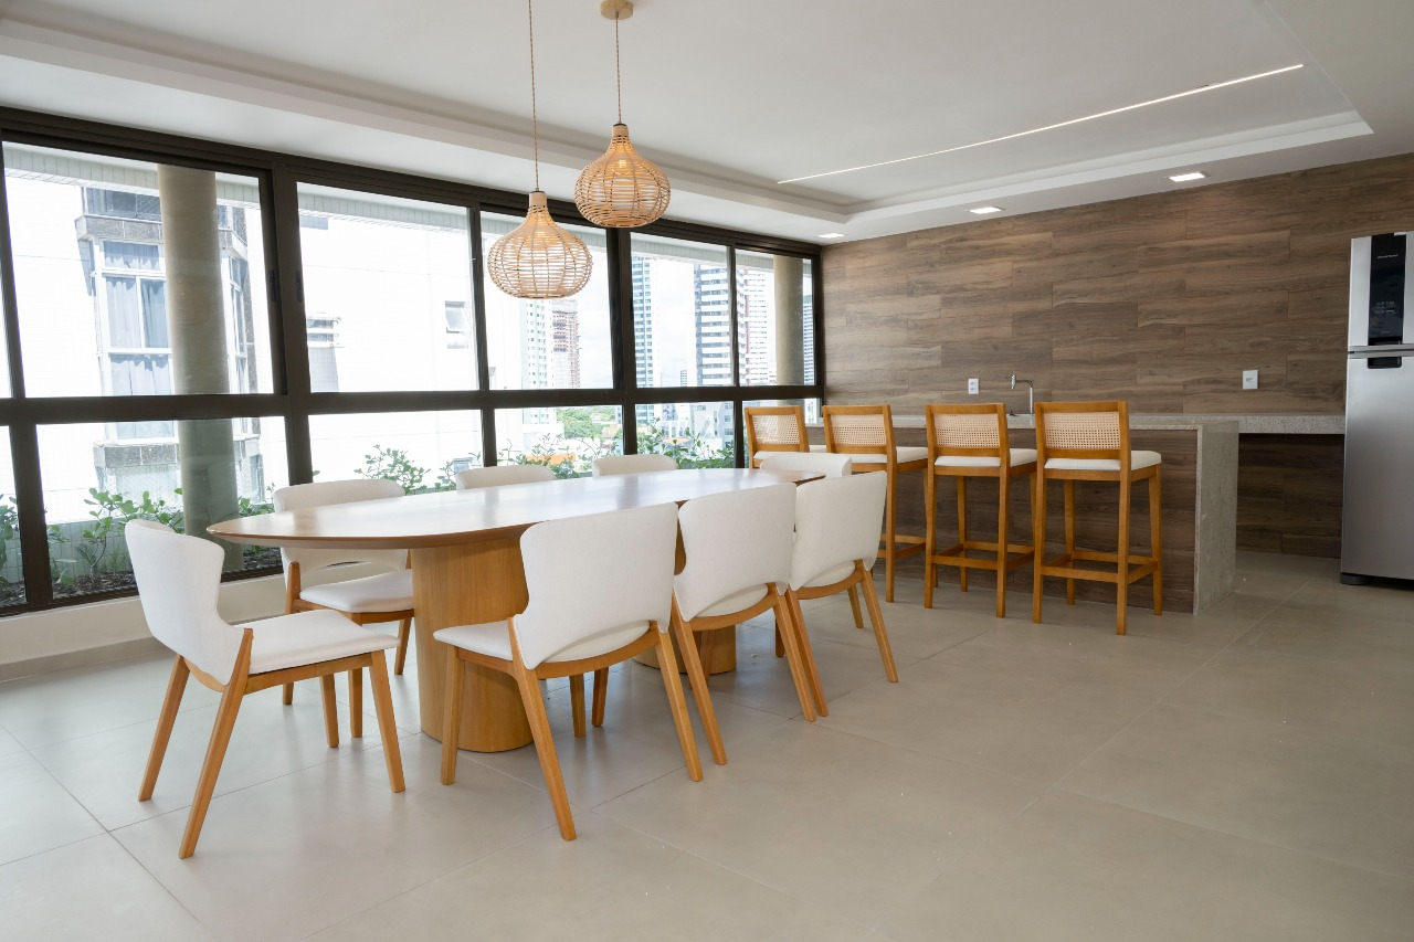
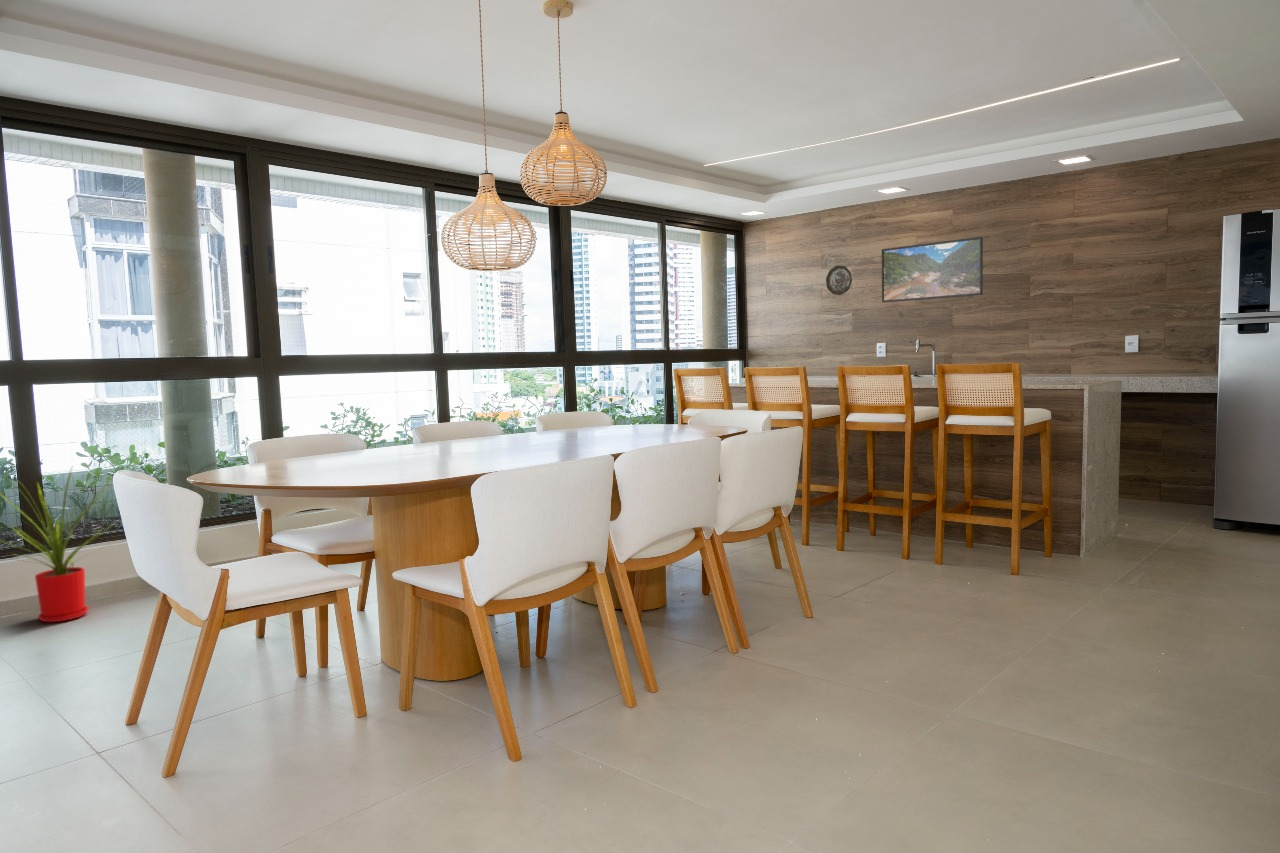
+ house plant [0,466,122,623]
+ decorative plate [825,265,853,296]
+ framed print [881,236,984,304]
